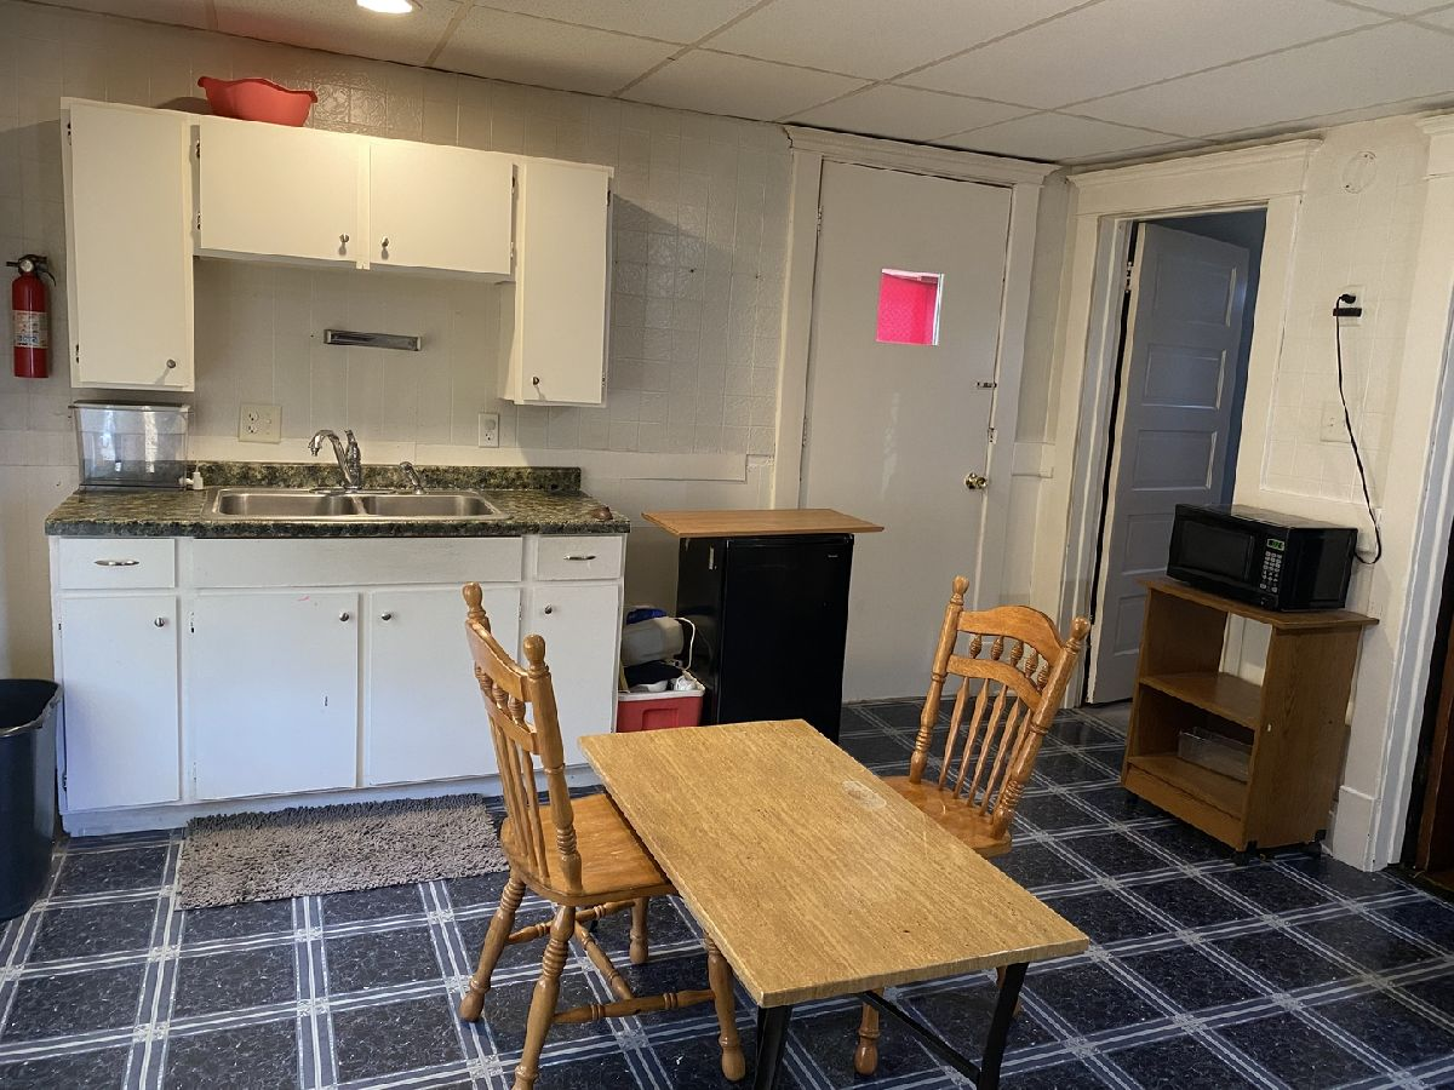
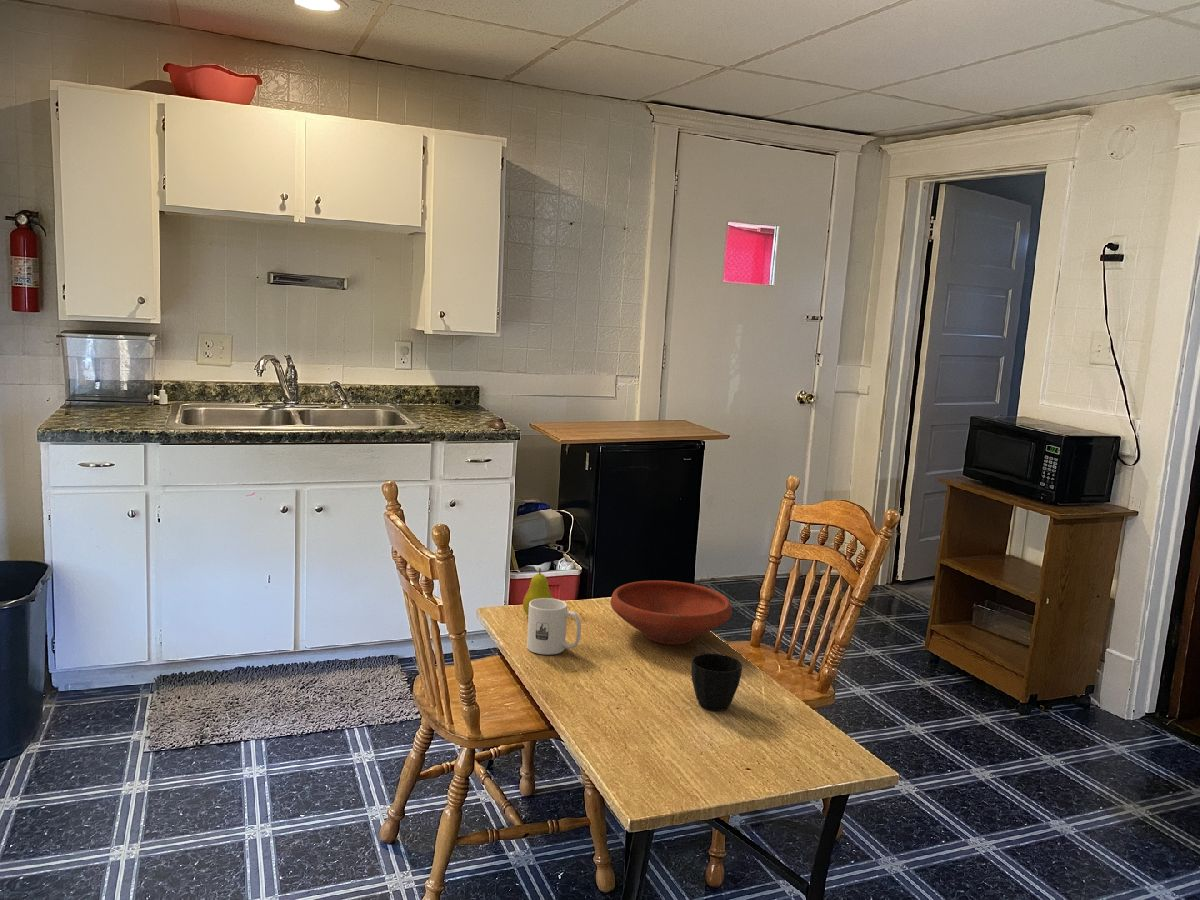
+ bowl [610,580,733,646]
+ fruit [522,567,553,616]
+ cup [690,653,743,712]
+ mug [526,598,582,655]
